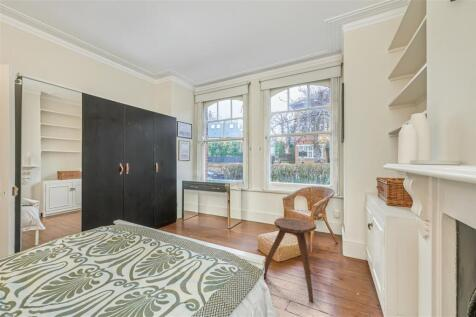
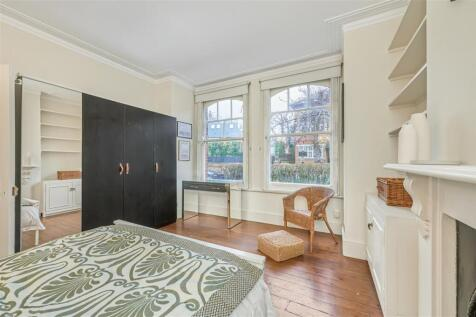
- stool [263,216,317,304]
